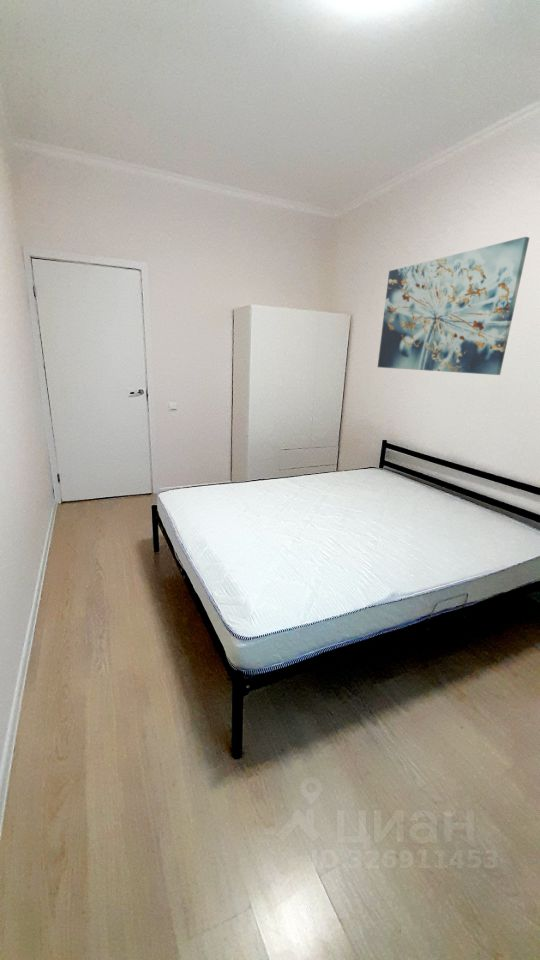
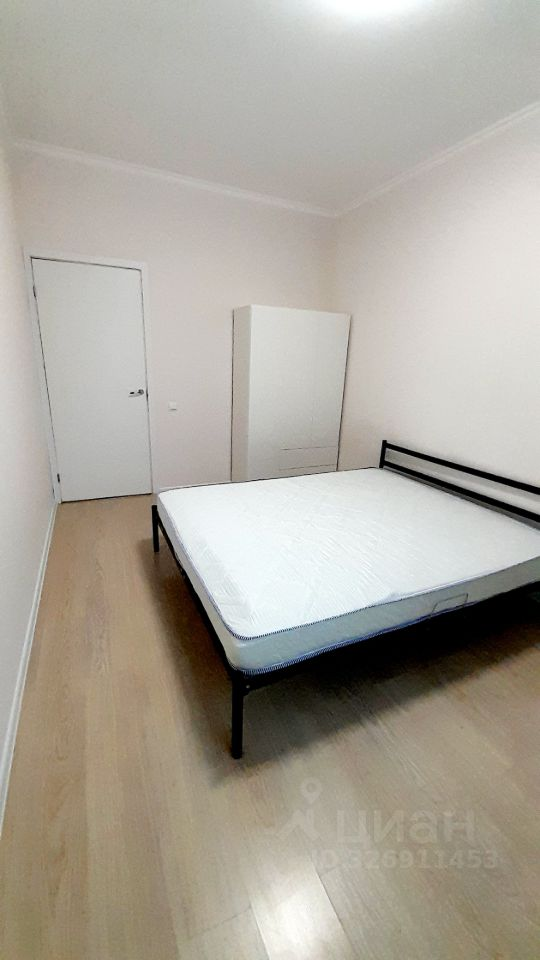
- wall art [377,236,530,376]
